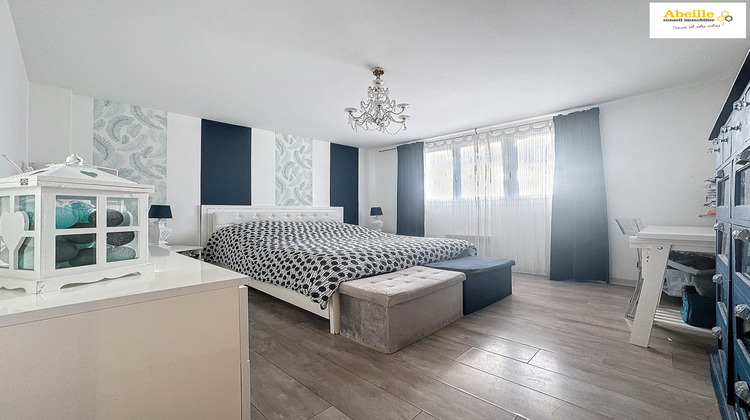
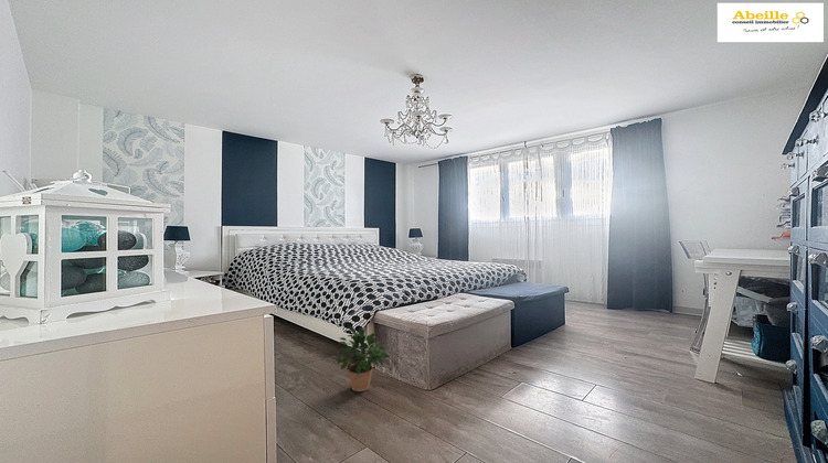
+ potted plant [332,325,391,392]
